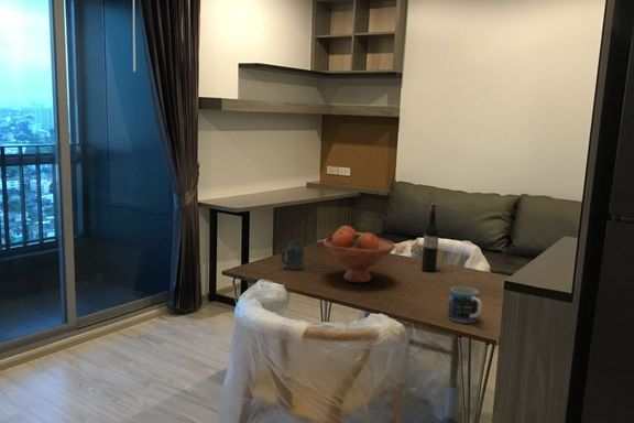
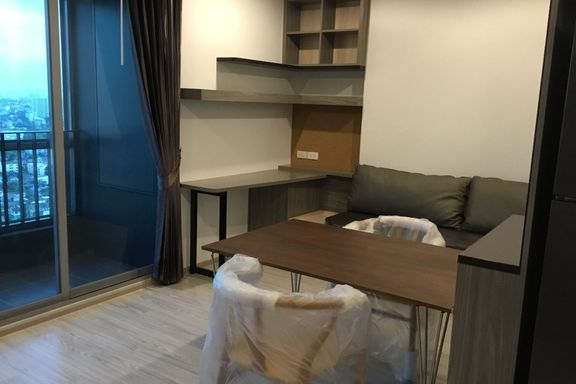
- fruit bowl [323,225,396,284]
- mug [447,285,483,324]
- wine bottle [420,203,440,272]
- mug [280,240,306,271]
